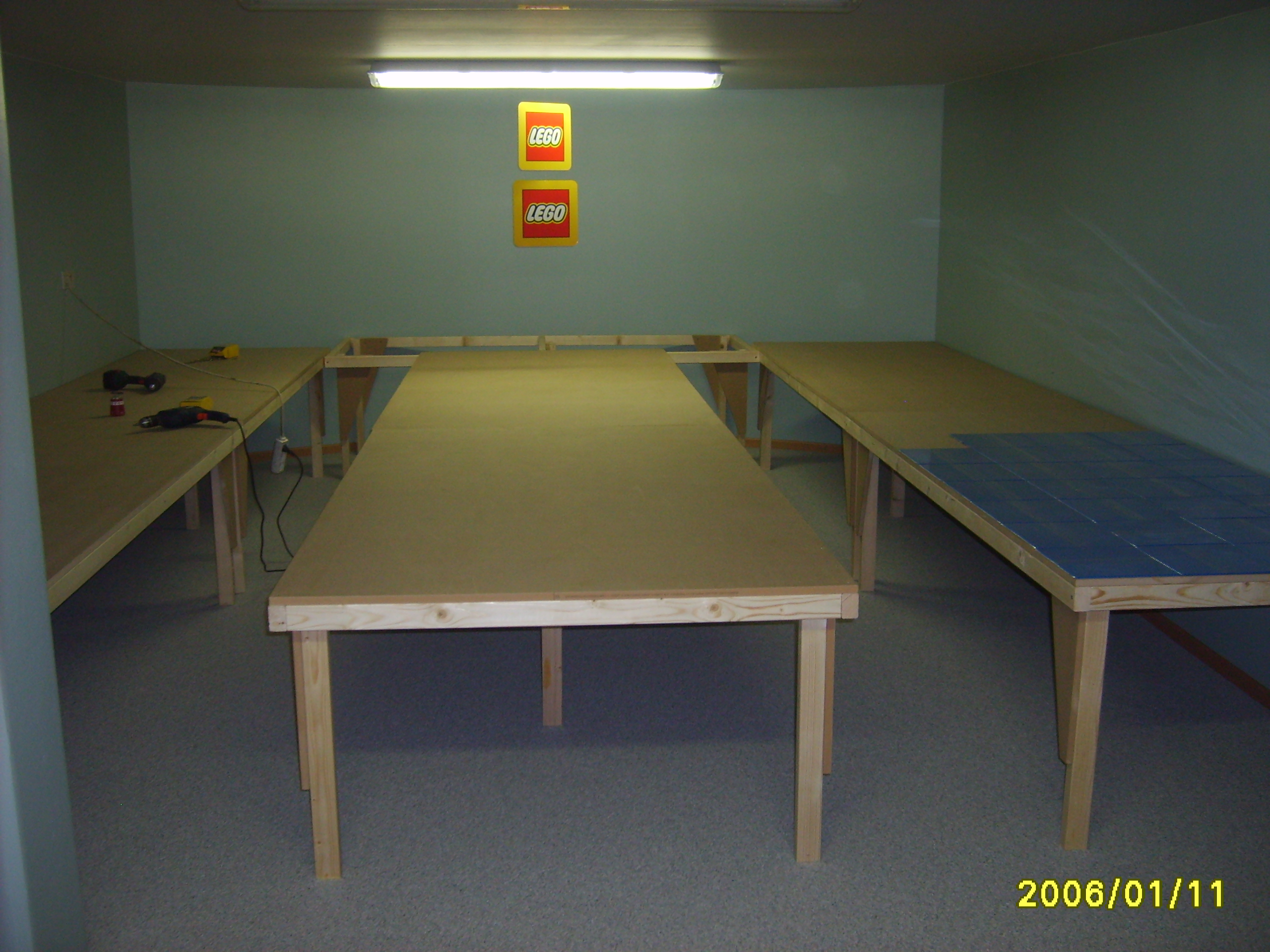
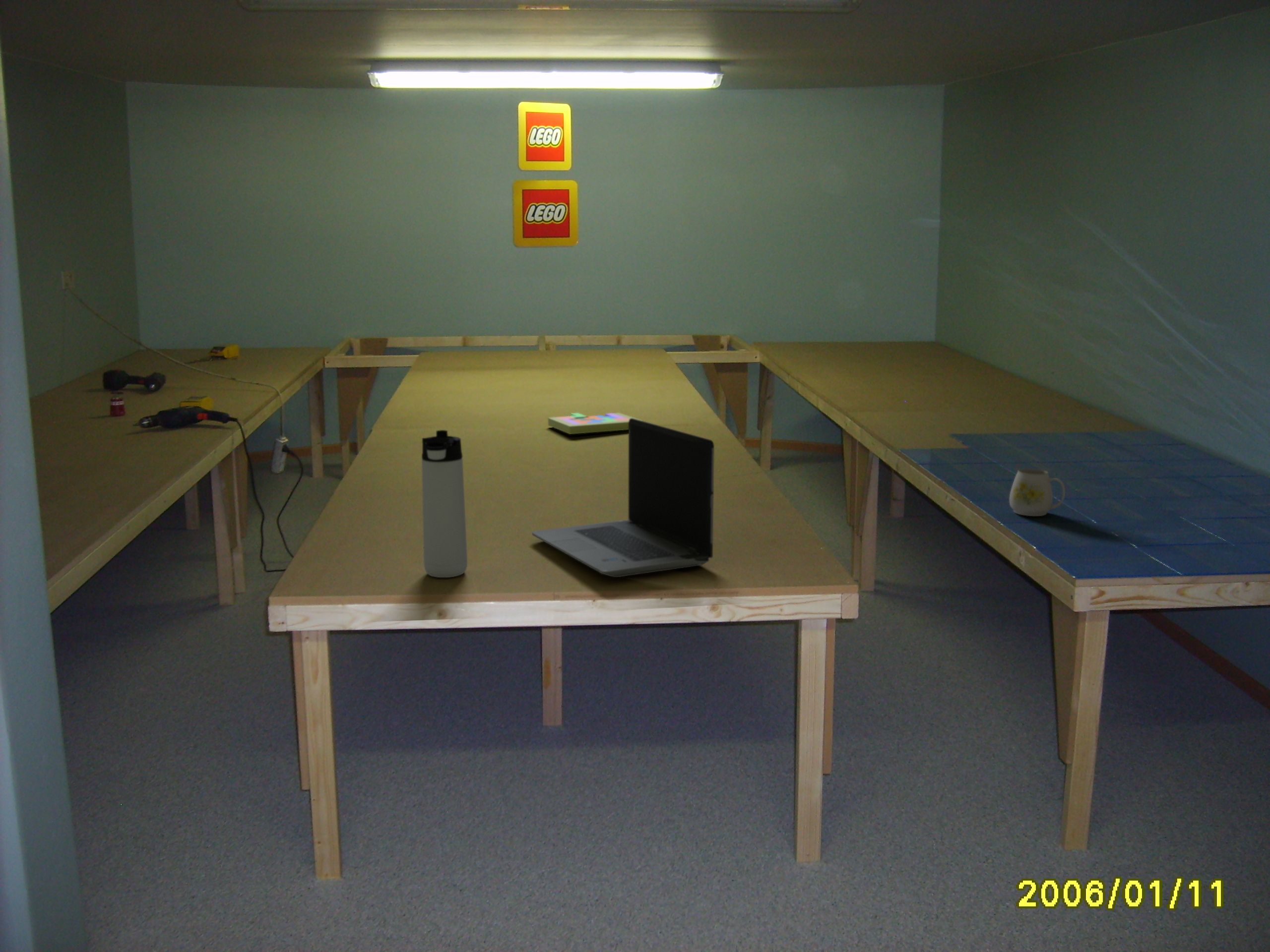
+ mug [1009,468,1066,517]
+ thermos bottle [421,429,468,578]
+ laptop computer [531,418,715,578]
+ building blocks [548,412,644,435]
